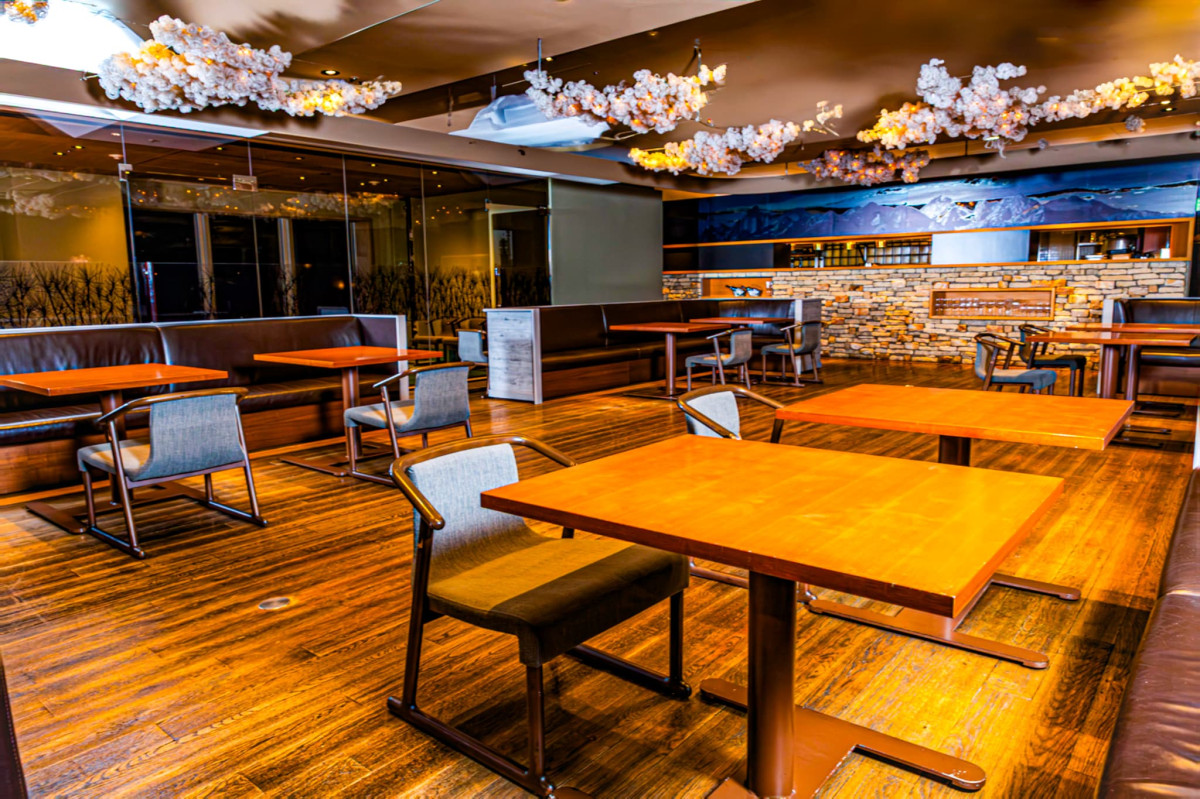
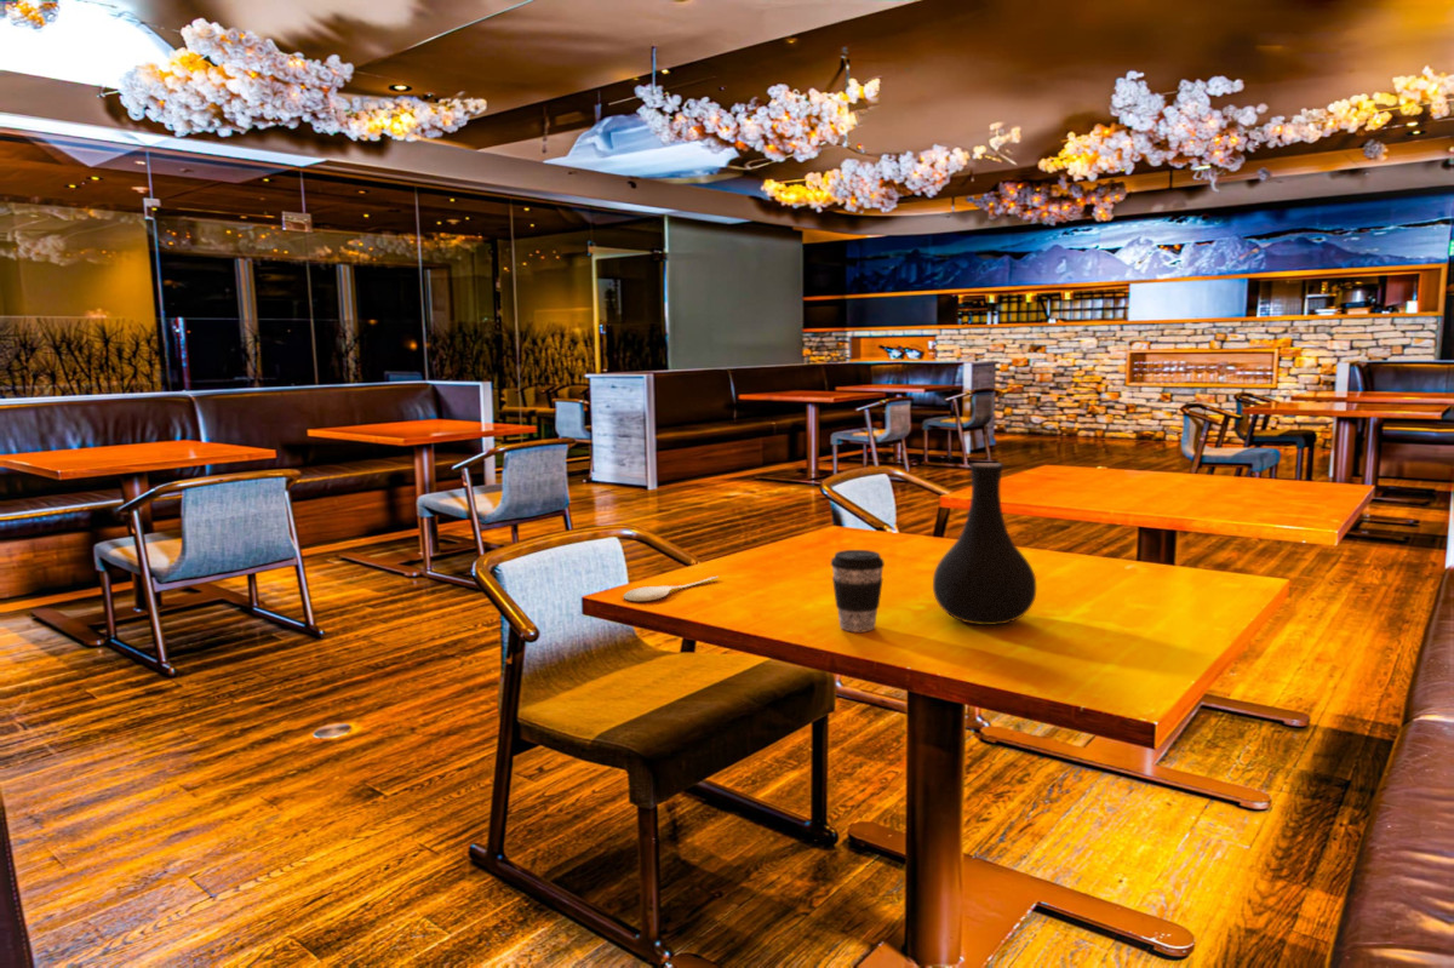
+ coffee cup [830,549,886,632]
+ spoon [623,575,720,602]
+ vase [932,462,1037,626]
